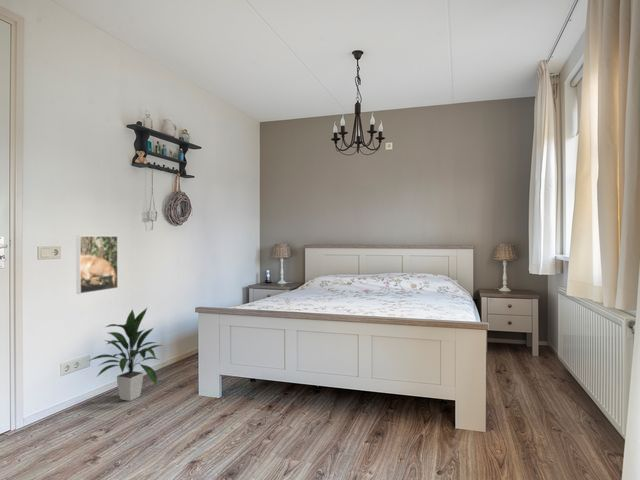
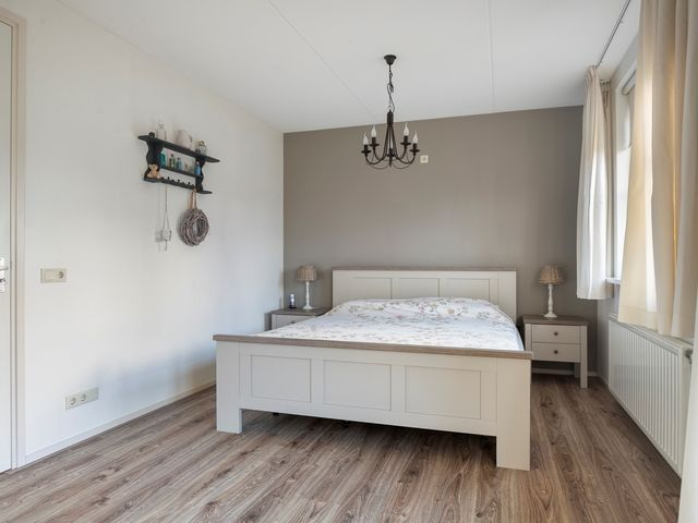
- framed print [75,235,119,295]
- indoor plant [88,307,163,402]
